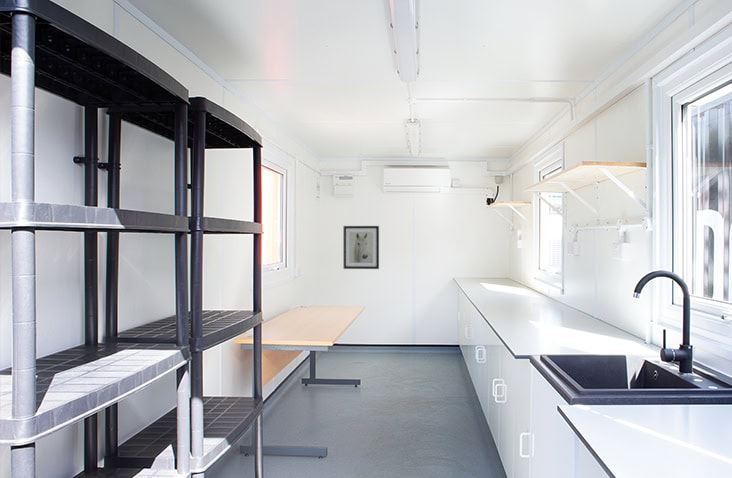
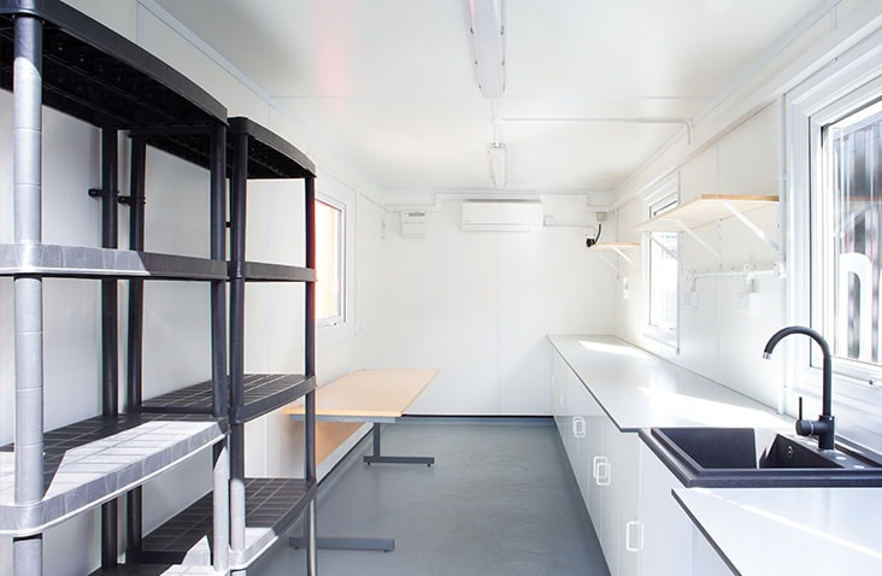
- wall art [343,225,380,270]
